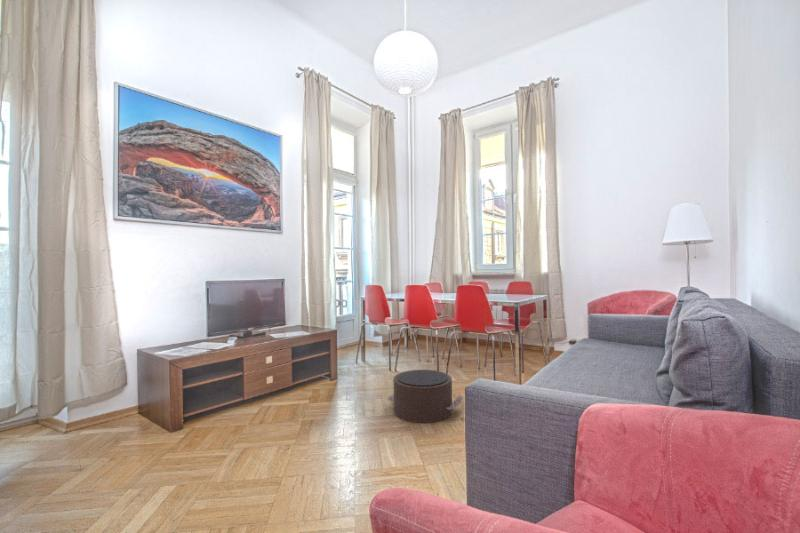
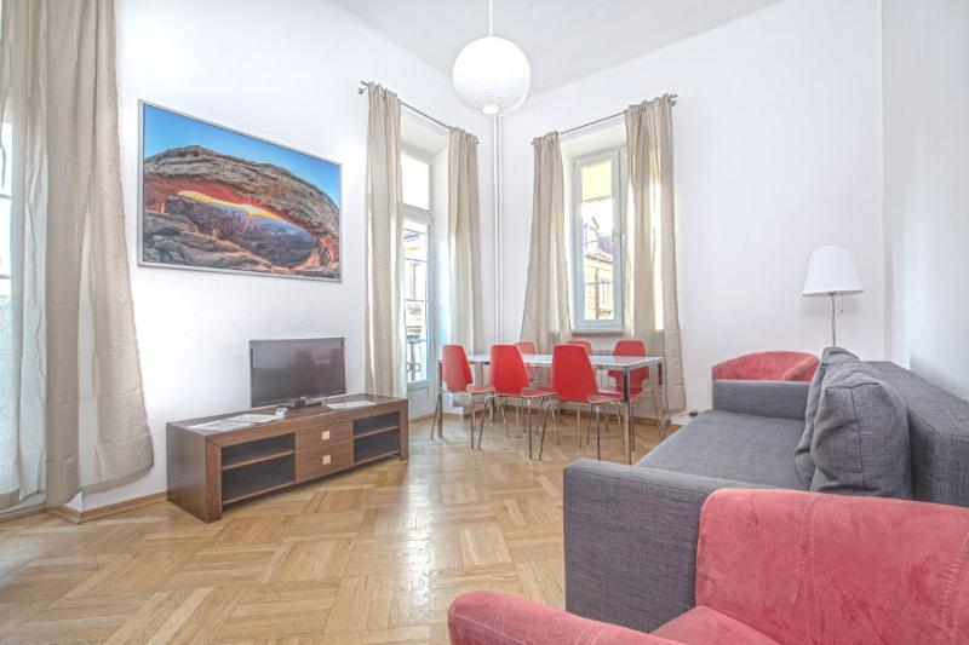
- pouf [386,369,464,424]
